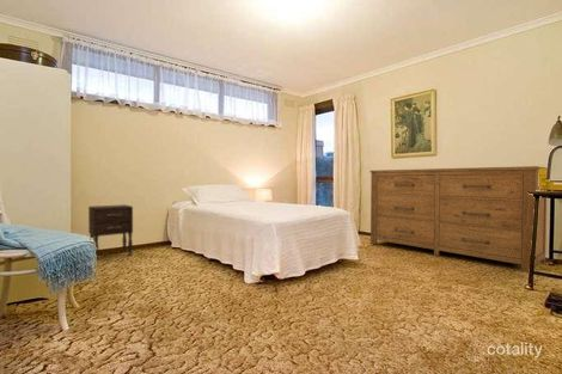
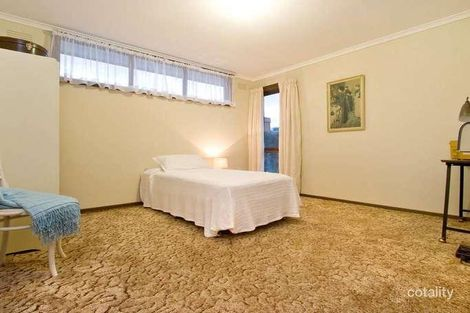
- dresser [368,165,548,274]
- nightstand [87,203,134,262]
